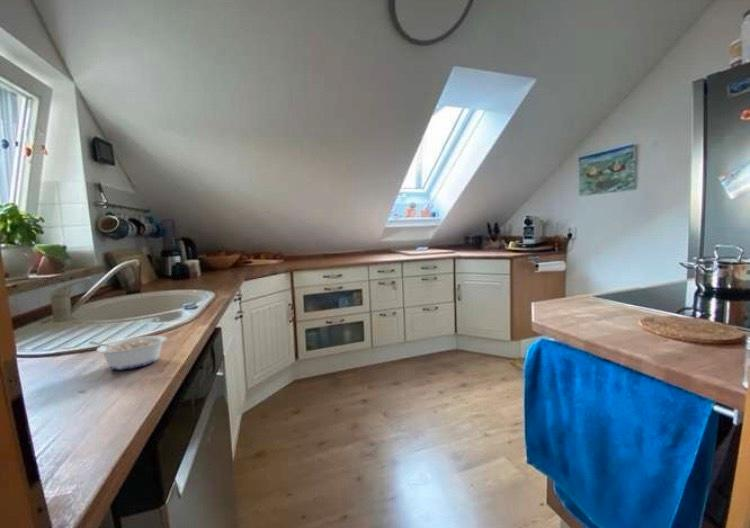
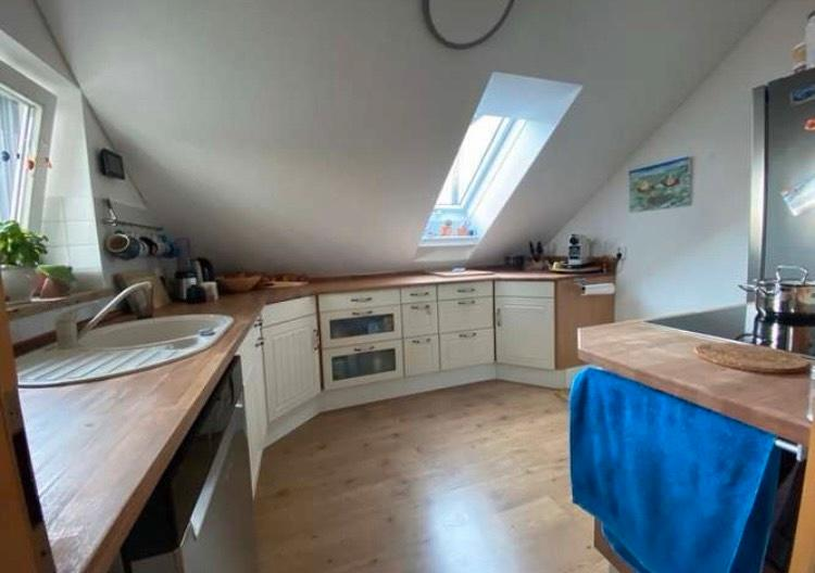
- legume [87,335,168,370]
